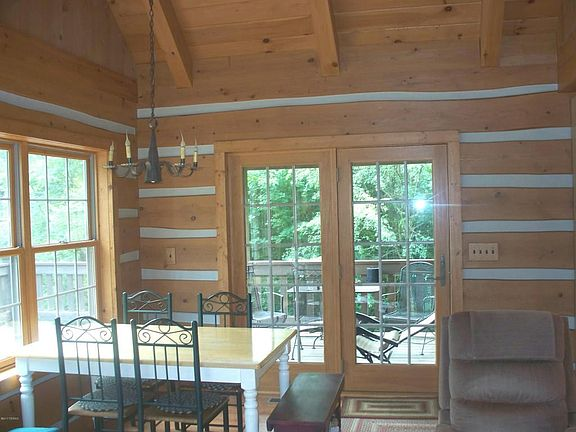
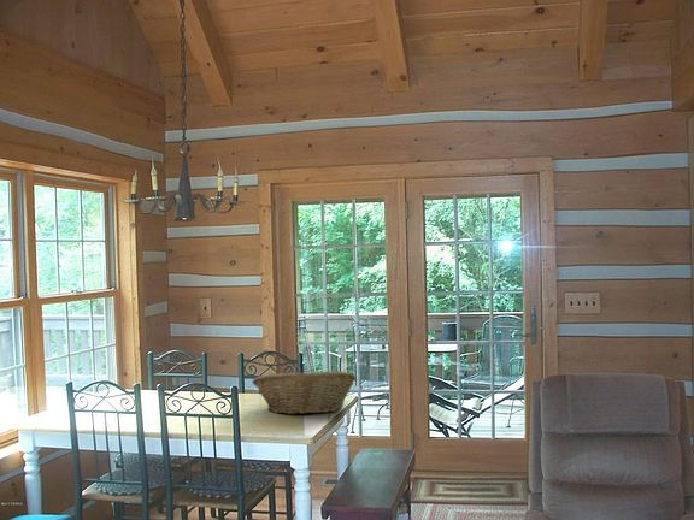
+ fruit basket [251,368,357,415]
